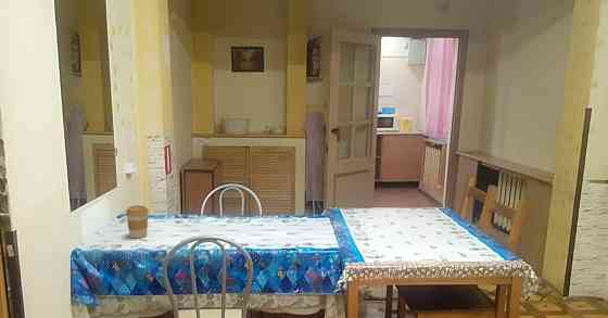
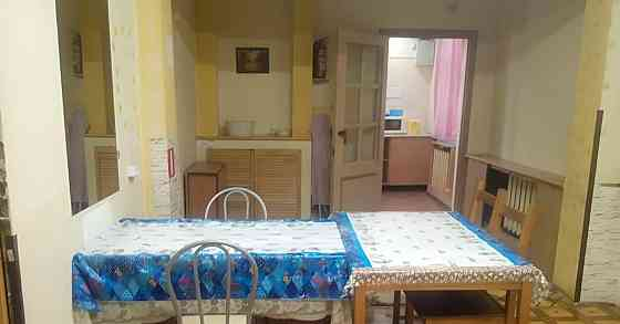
- coffee cup [125,204,150,239]
